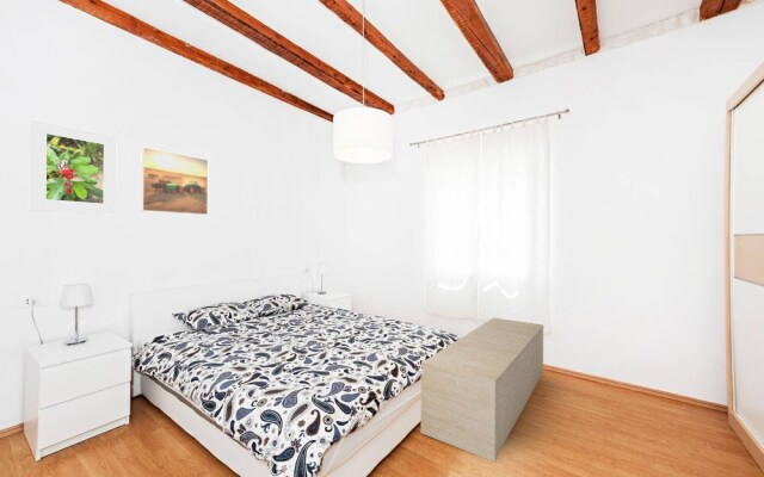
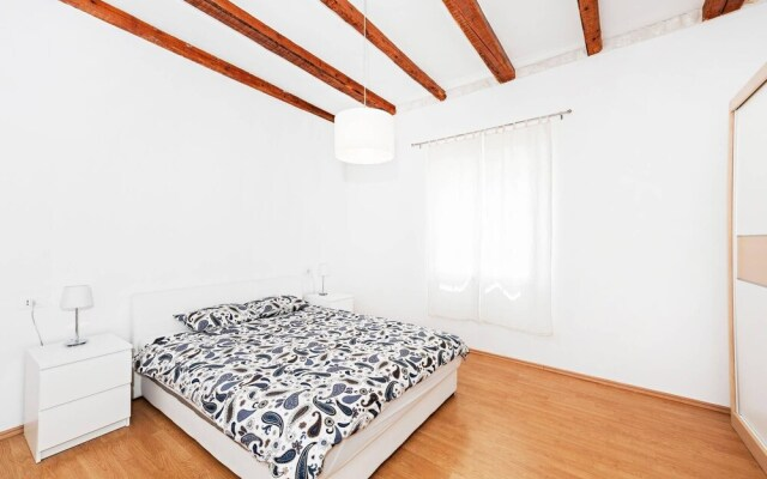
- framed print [140,145,209,216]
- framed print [29,118,118,216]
- storage bench [420,317,544,464]
